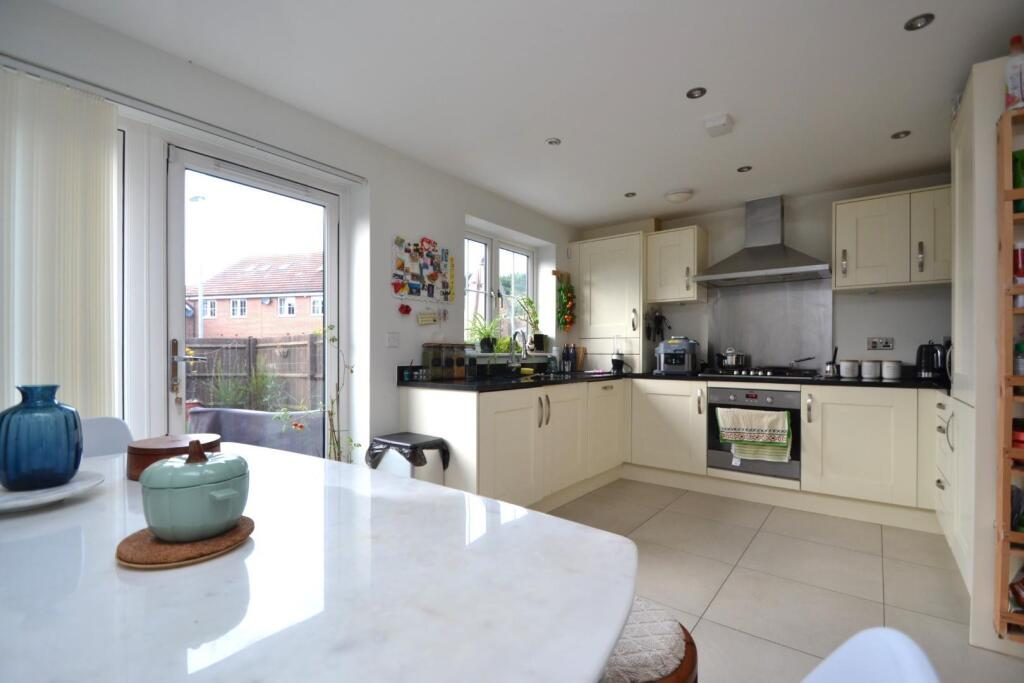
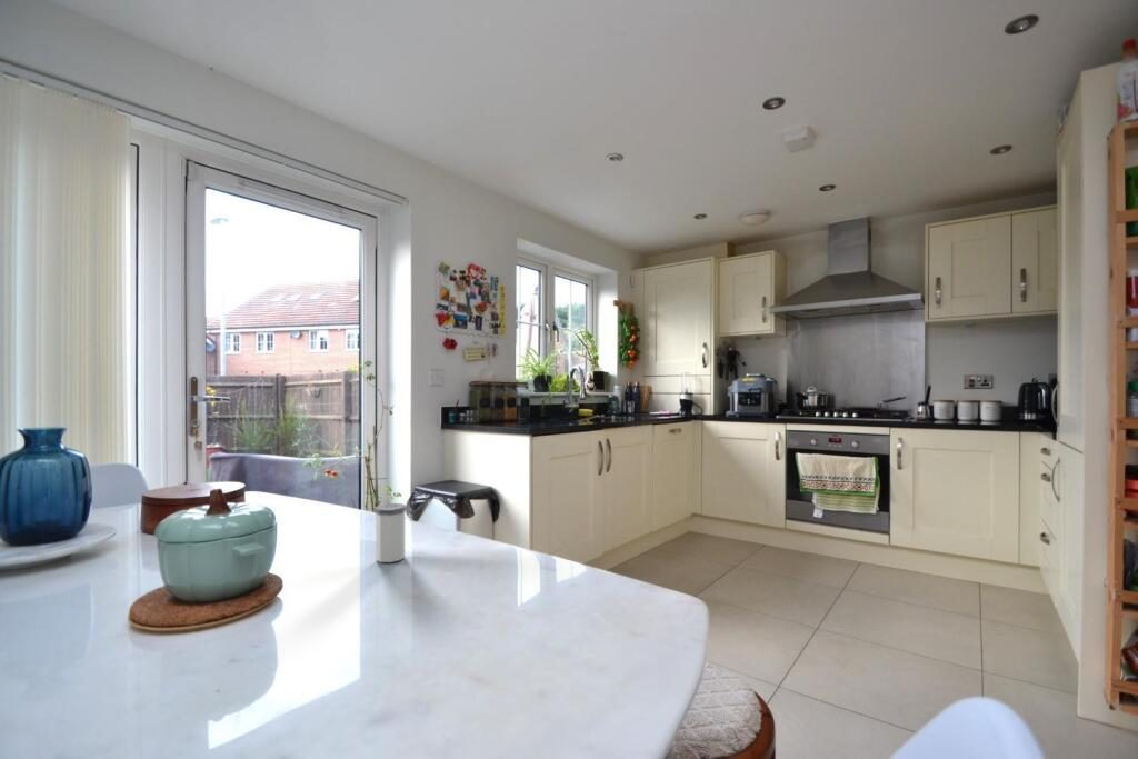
+ salt shaker [373,502,408,563]
